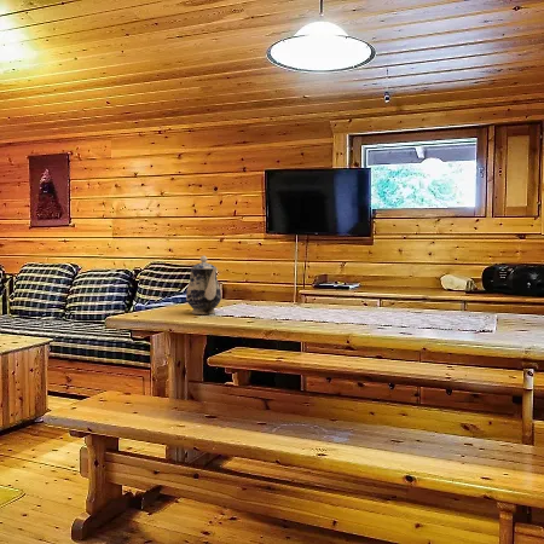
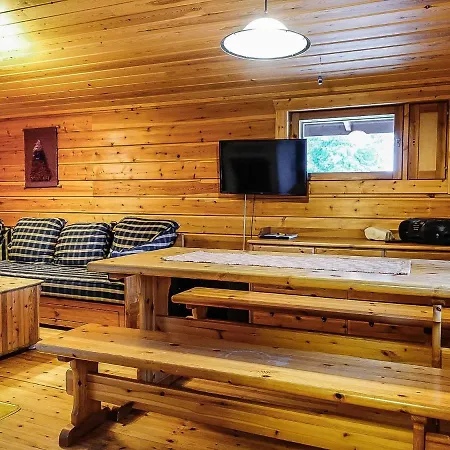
- teapot [185,255,222,316]
